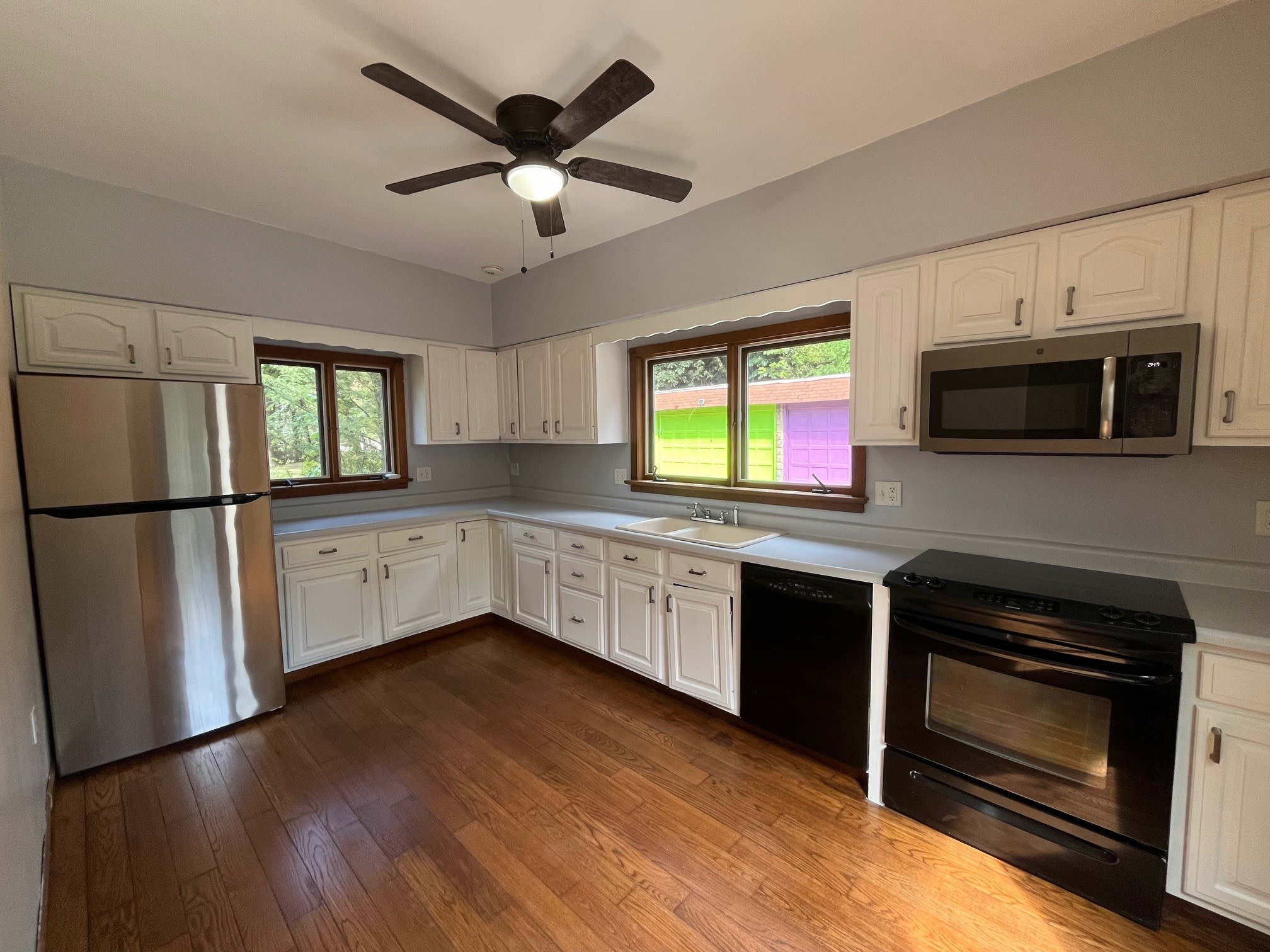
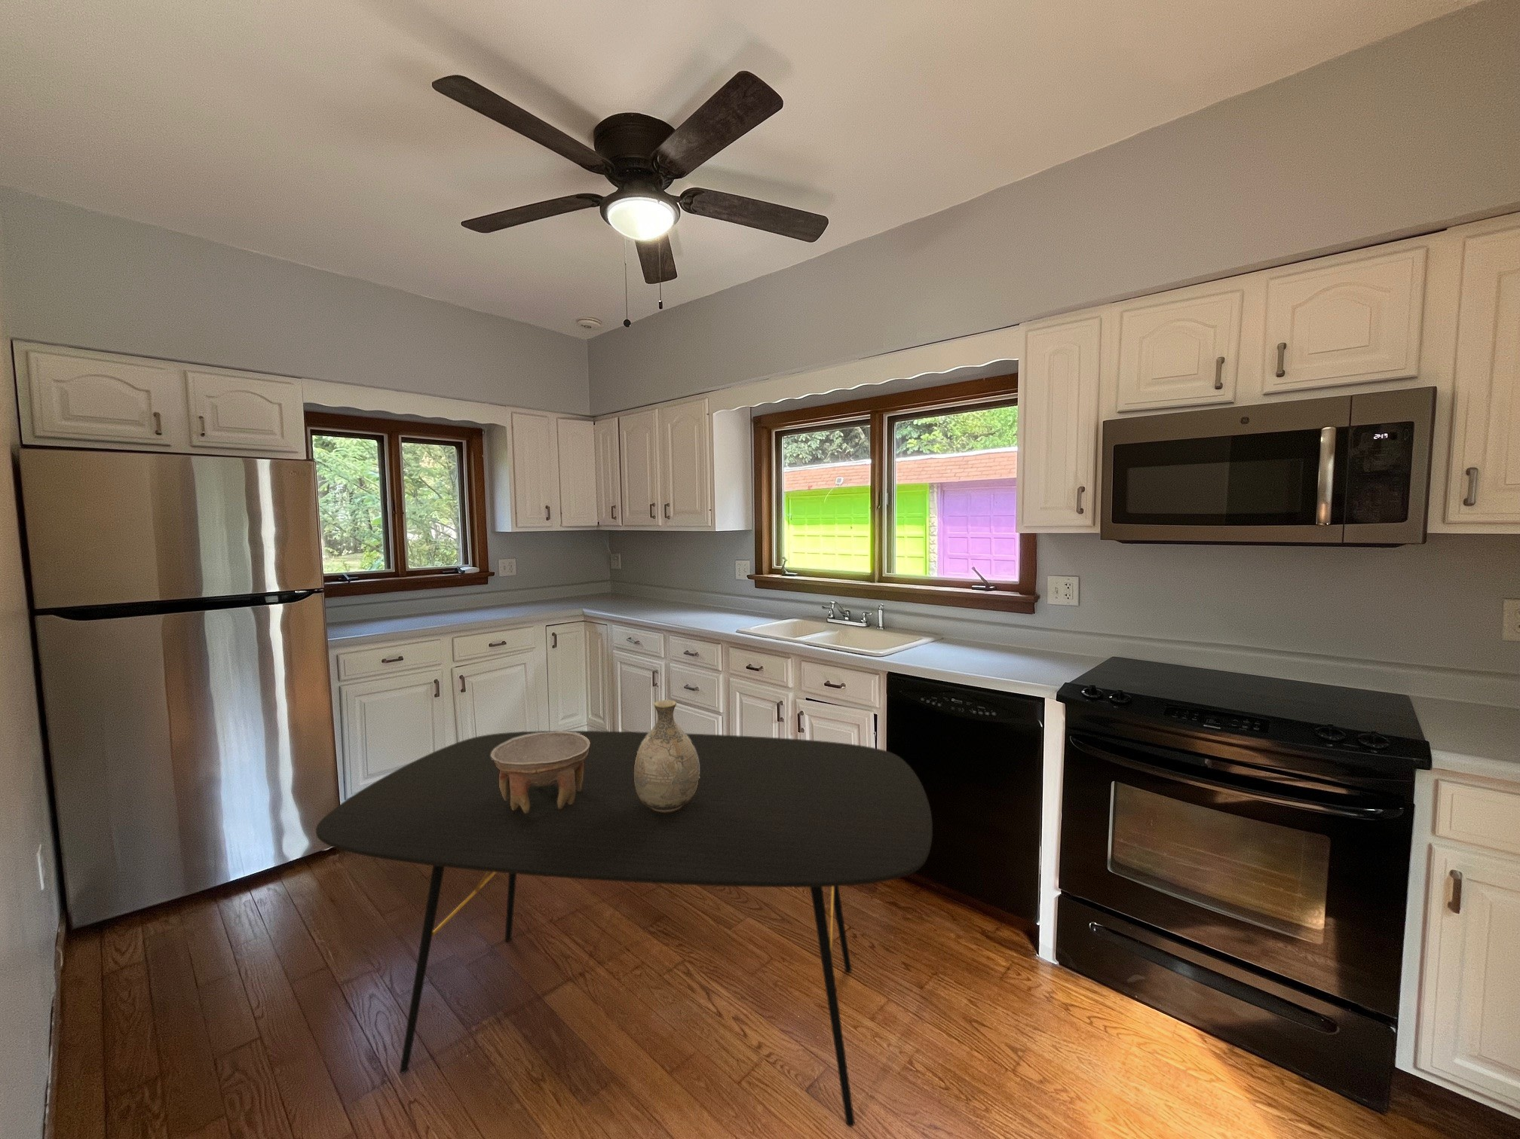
+ bowl [491,731,590,814]
+ dining table [315,730,934,1128]
+ vase [634,699,699,812]
